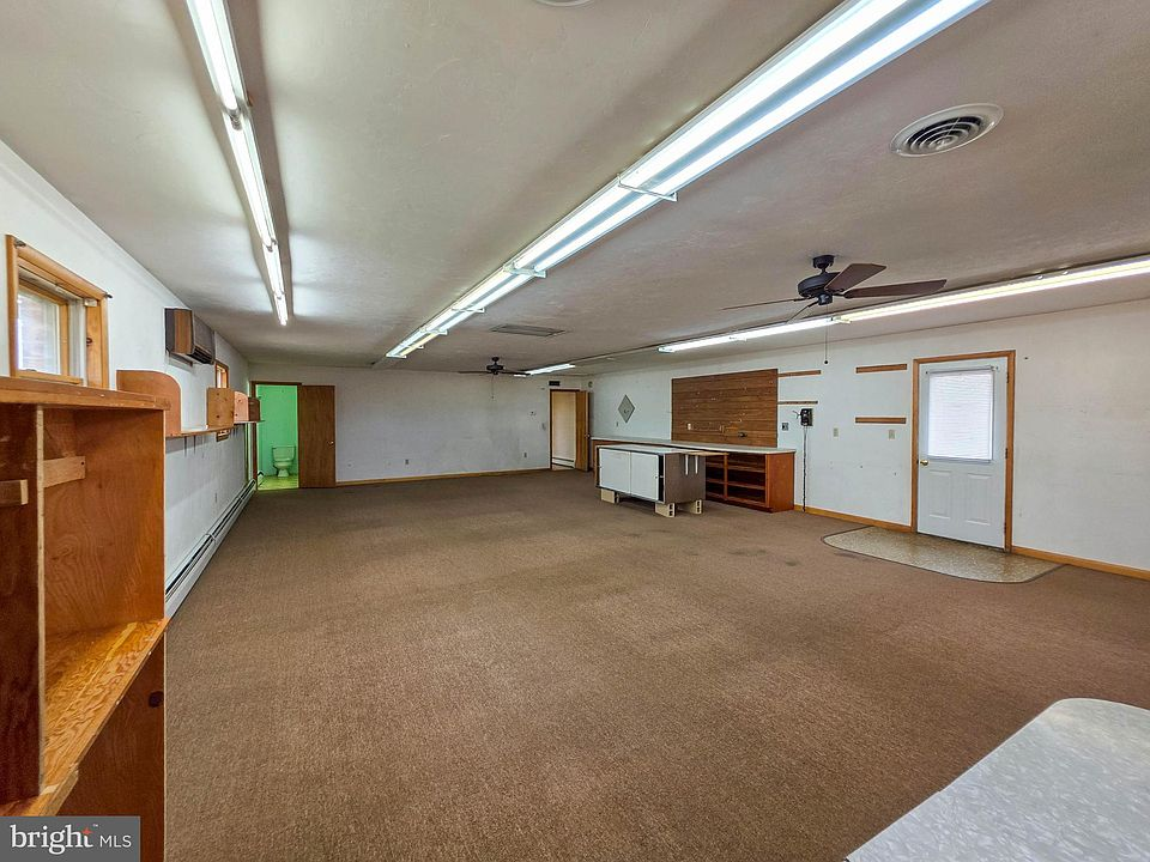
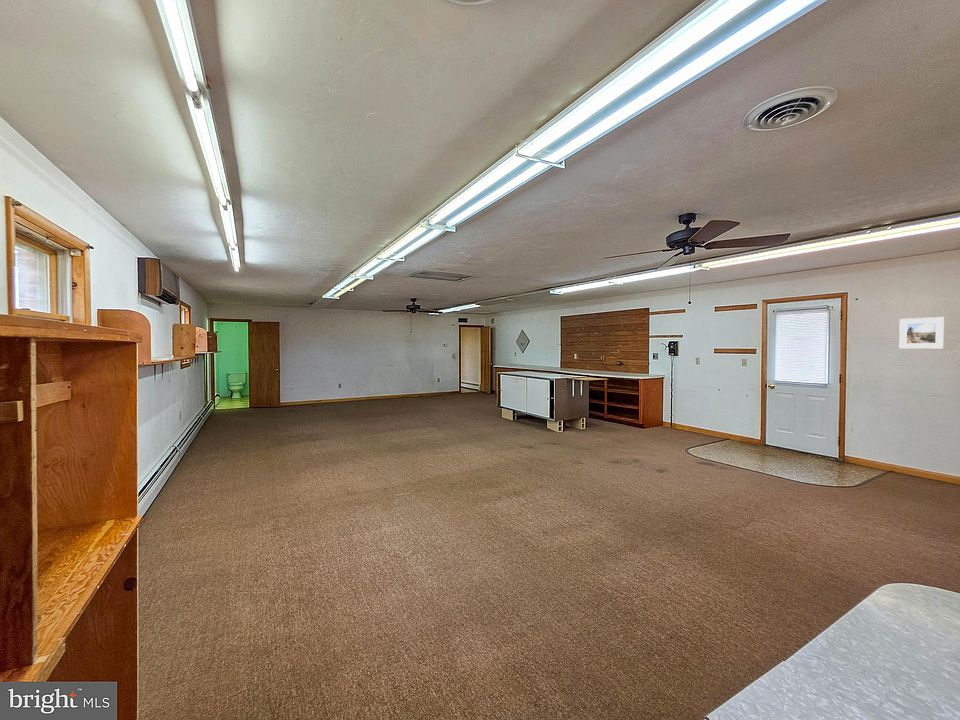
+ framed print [898,316,946,350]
